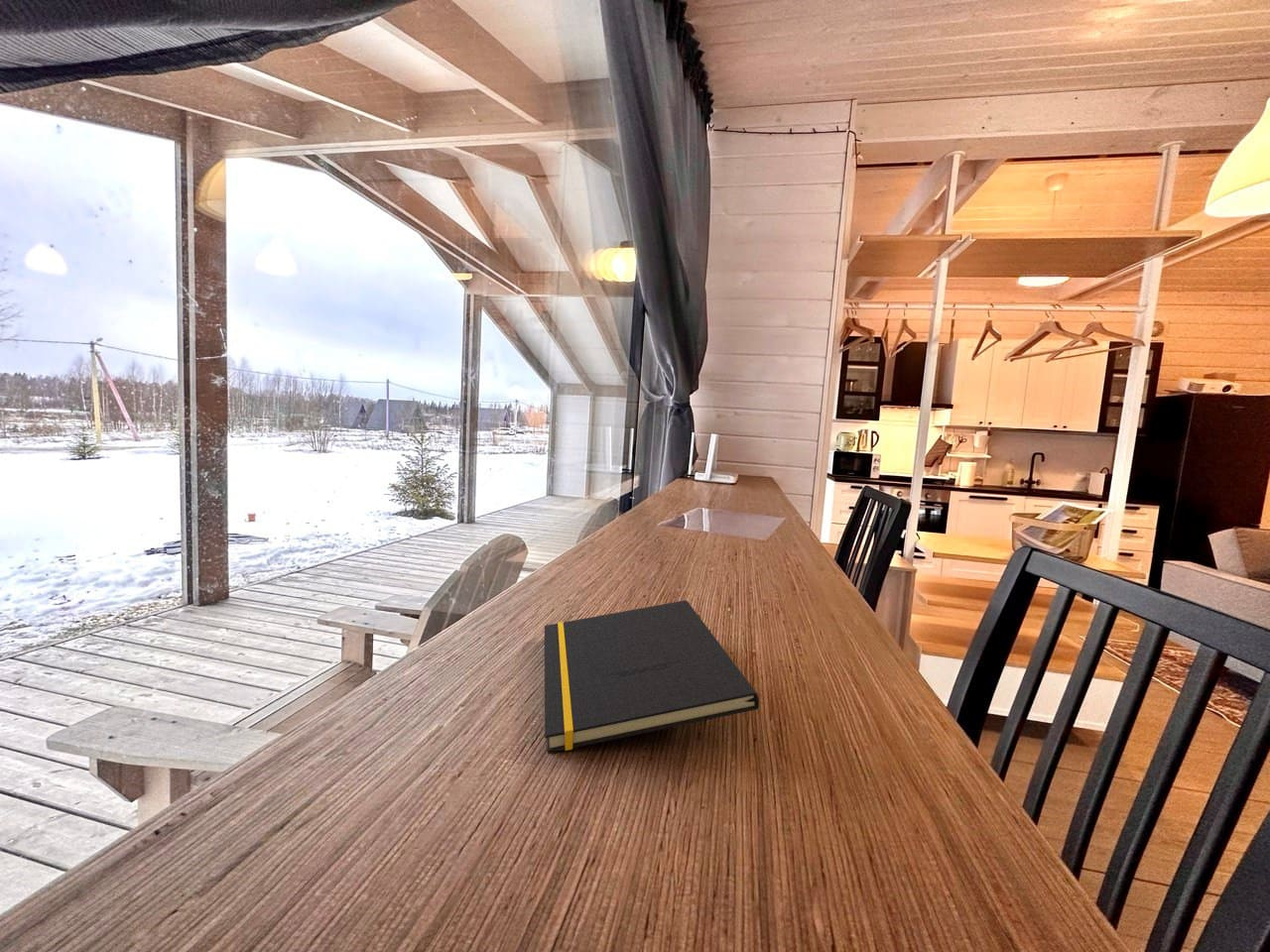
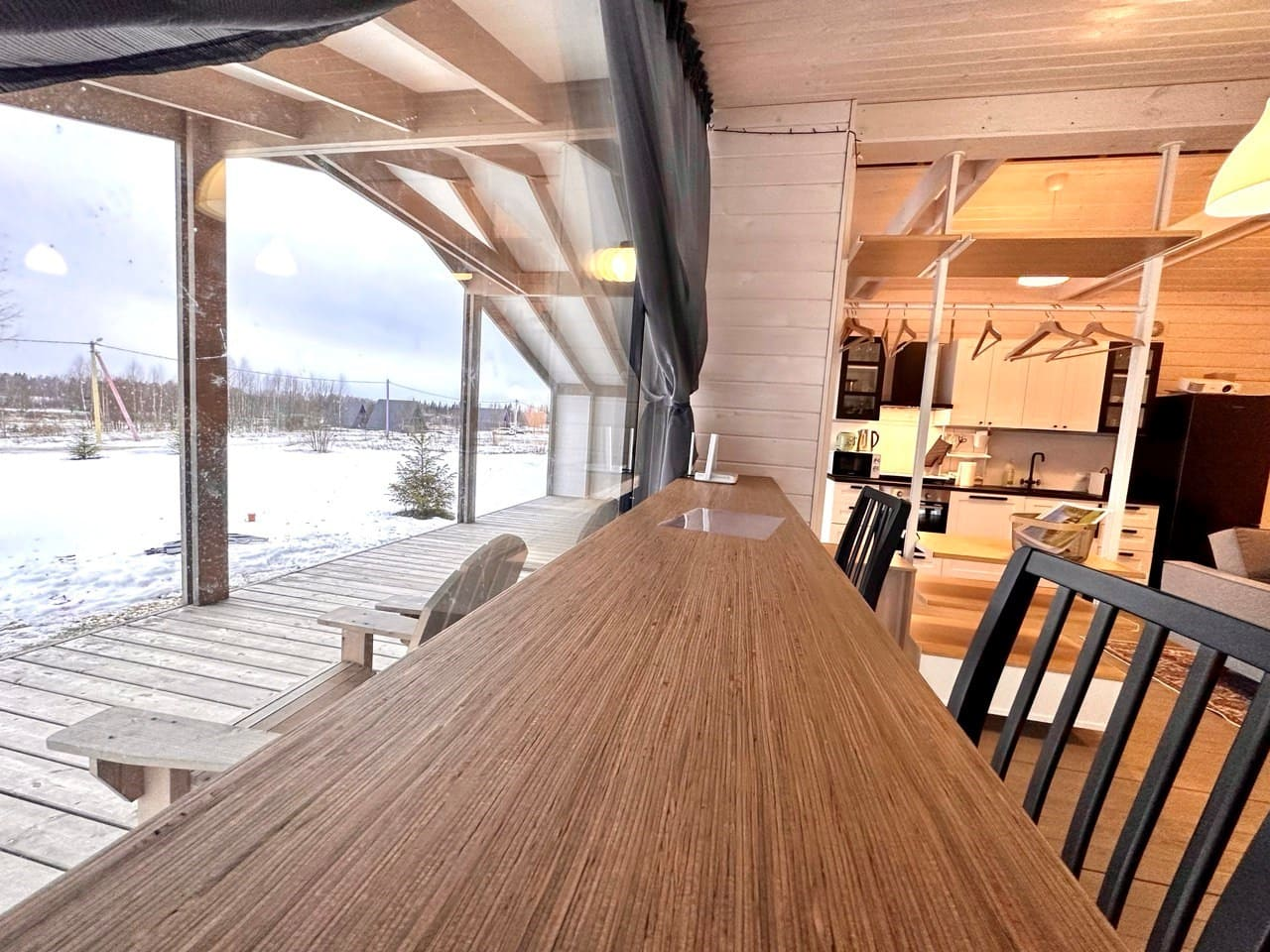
- notepad [544,599,760,754]
